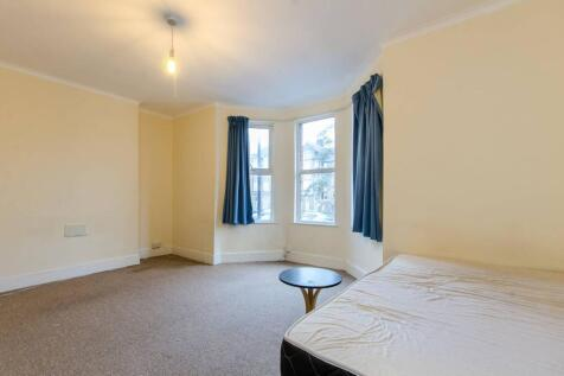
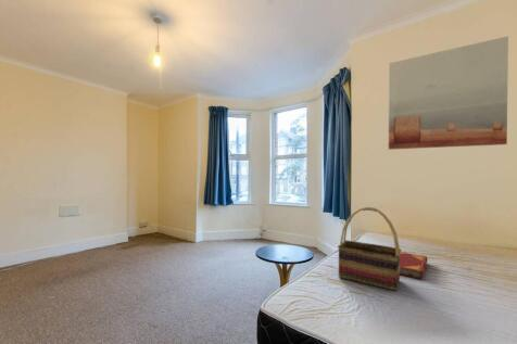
+ woven basket [337,206,402,292]
+ hardback book [400,251,429,280]
+ wall art [388,35,509,151]
